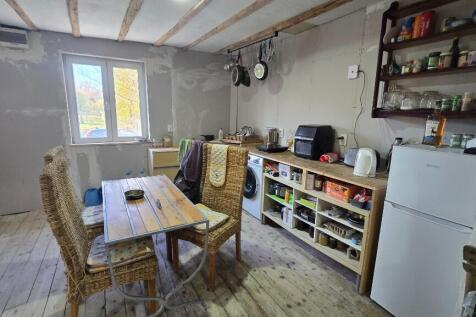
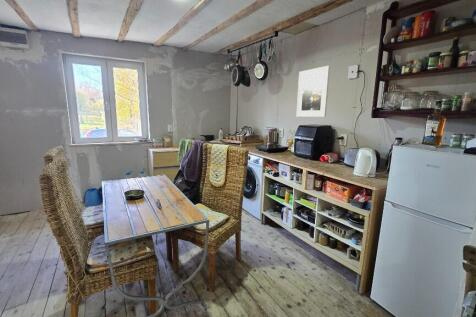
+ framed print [296,65,331,118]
